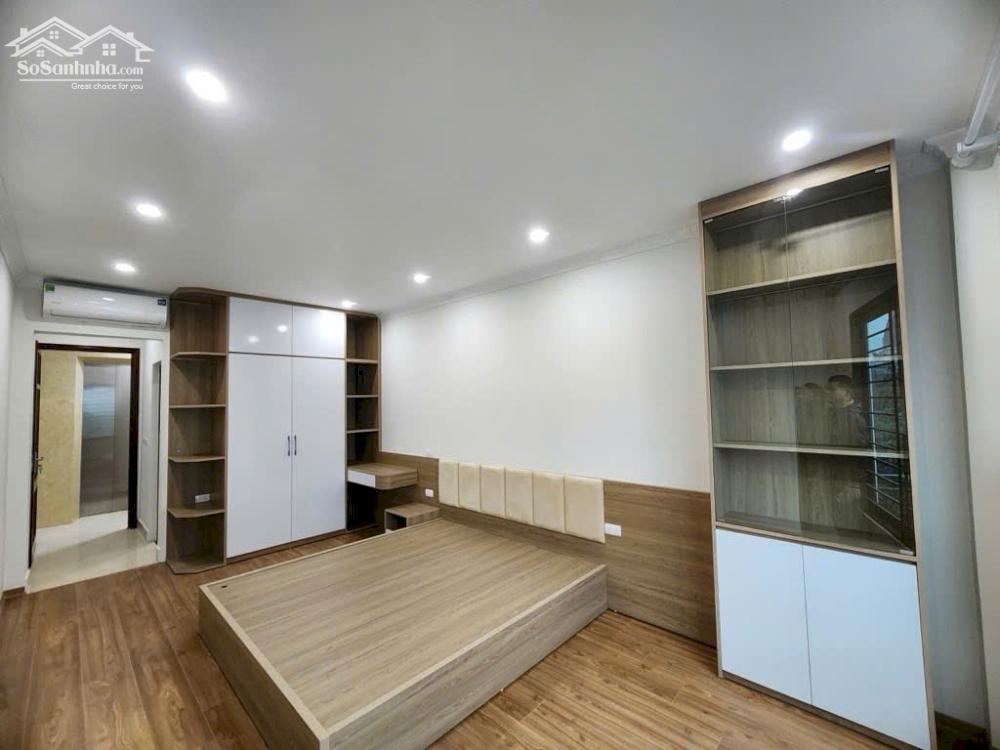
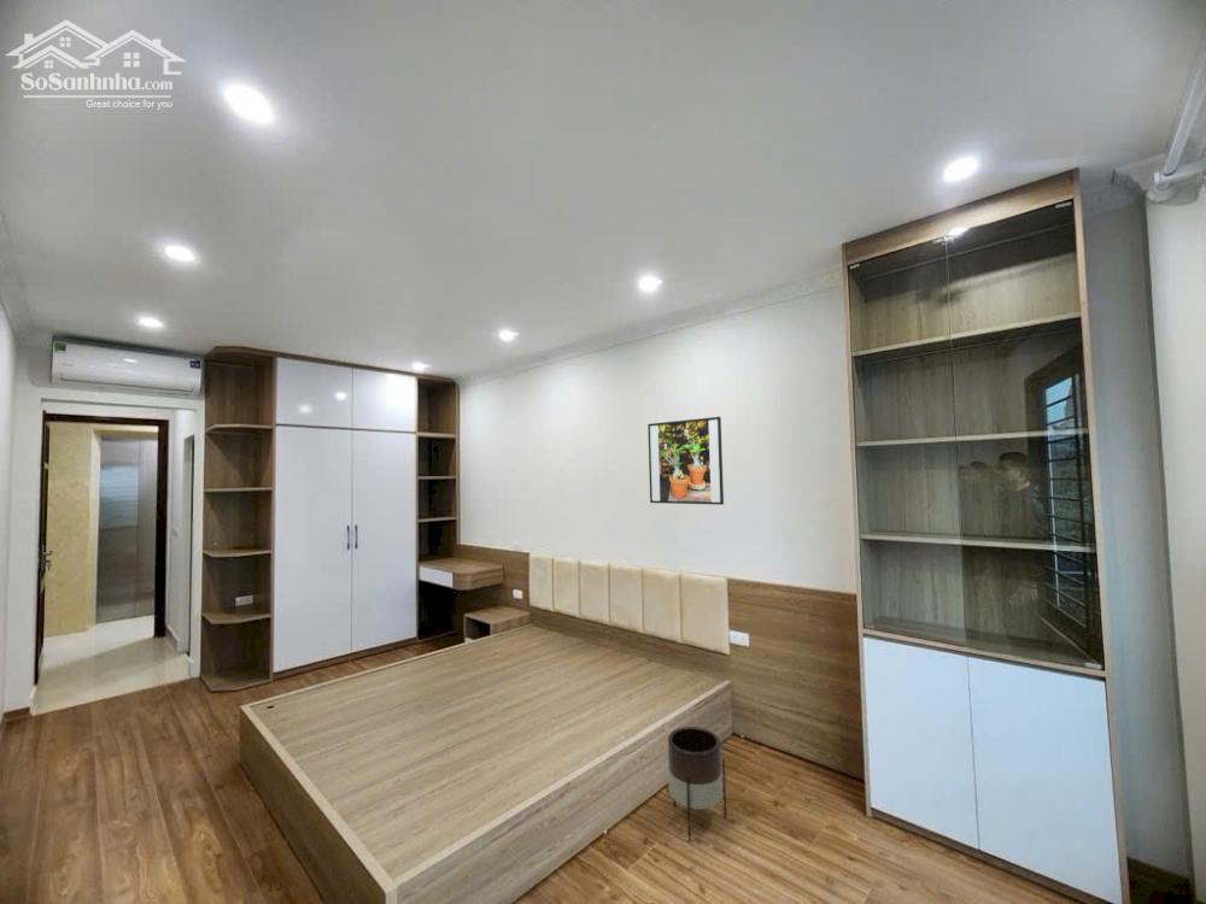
+ planter [667,726,727,844]
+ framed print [646,416,725,506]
